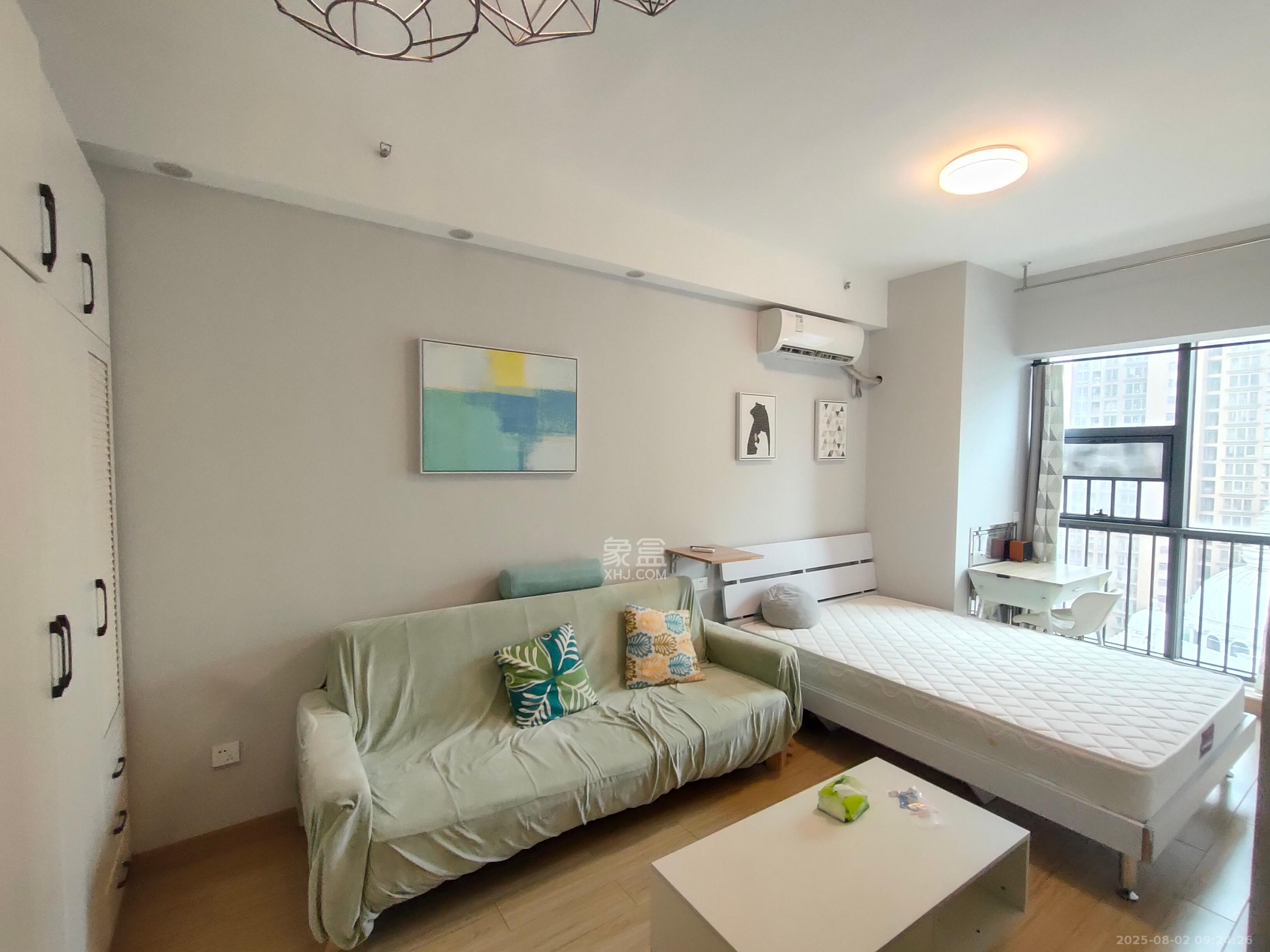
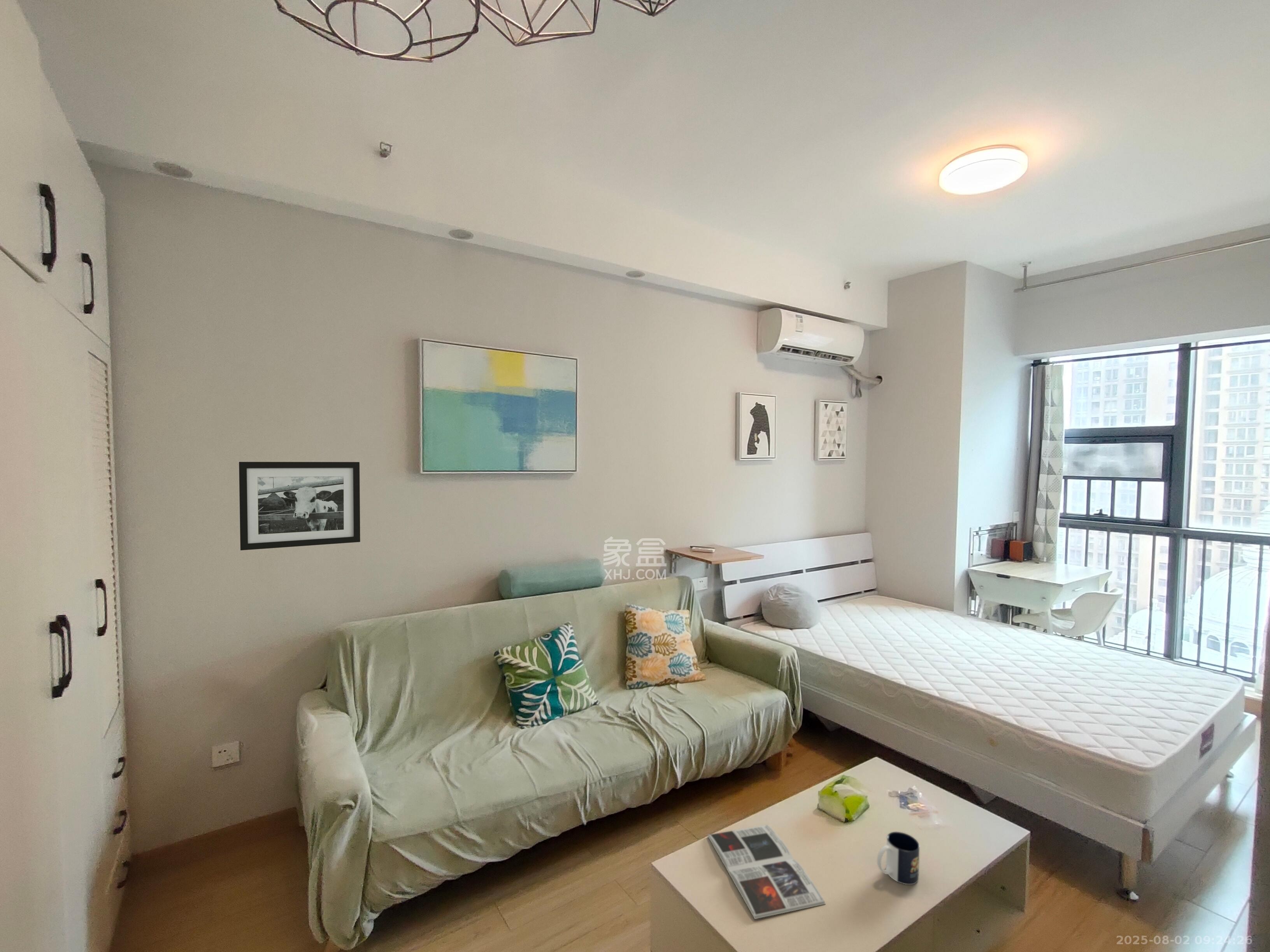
+ picture frame [239,462,361,551]
+ magazine [707,824,826,919]
+ mug [877,831,920,885]
